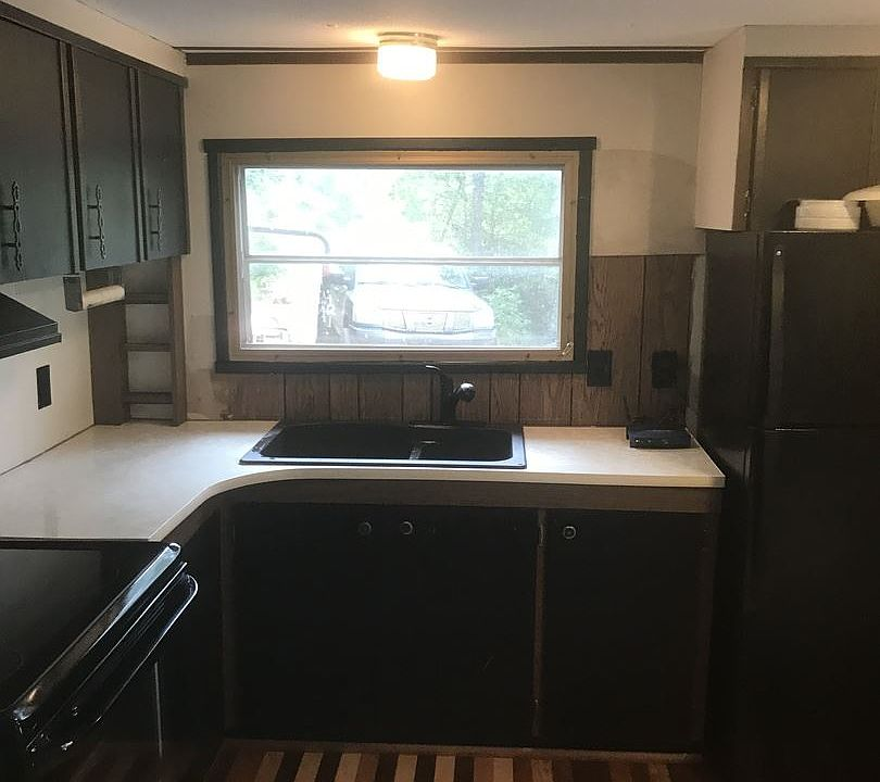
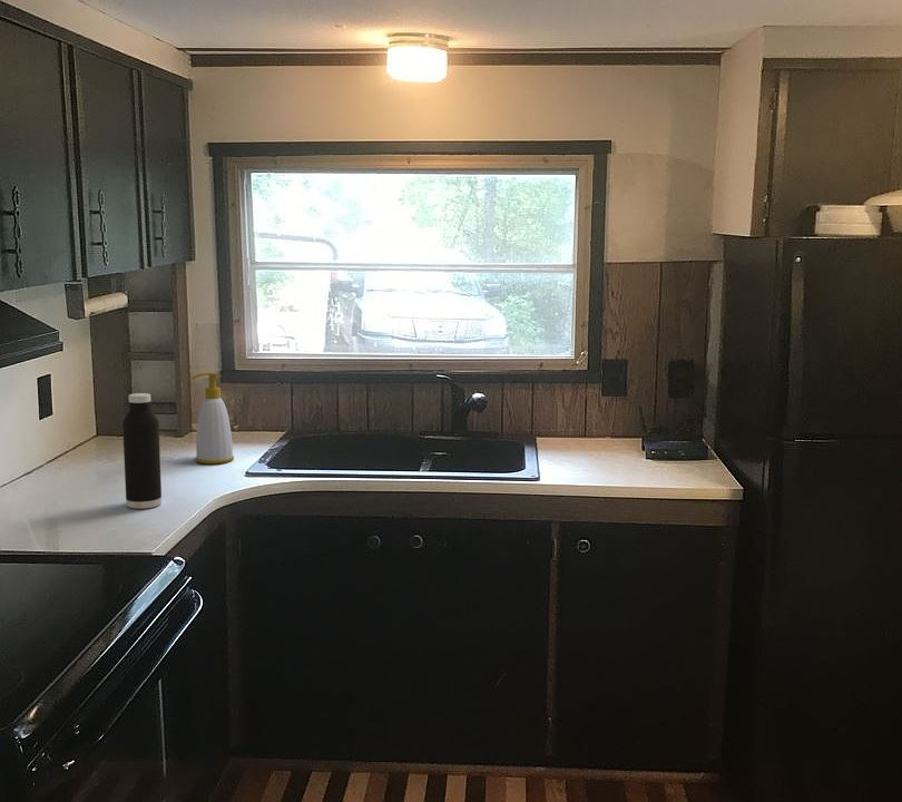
+ soap bottle [190,371,235,466]
+ water bottle [121,392,163,510]
